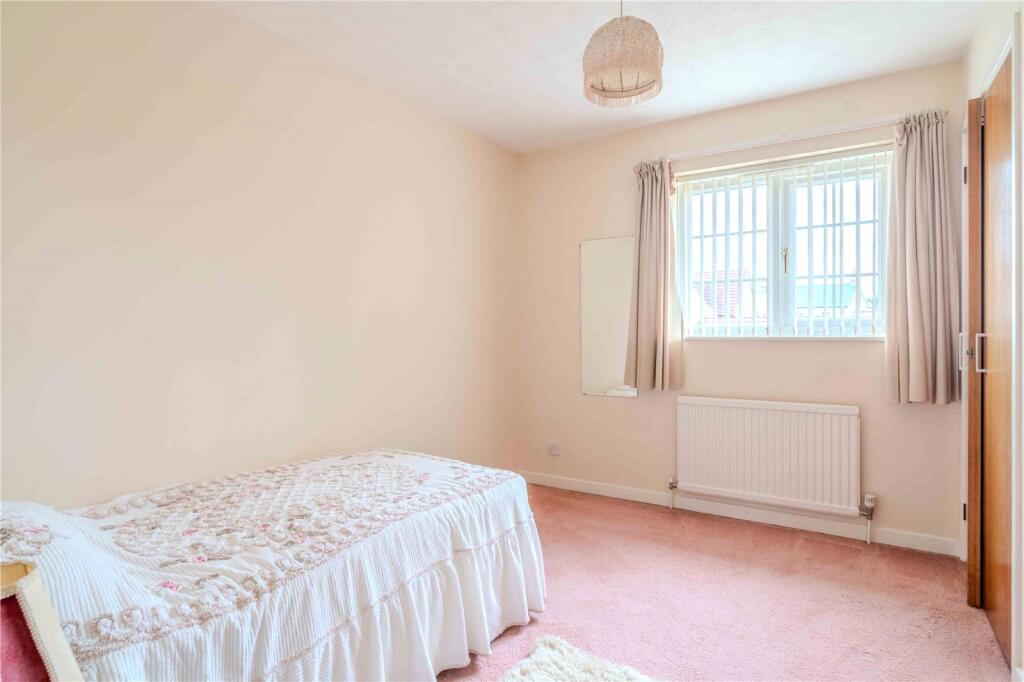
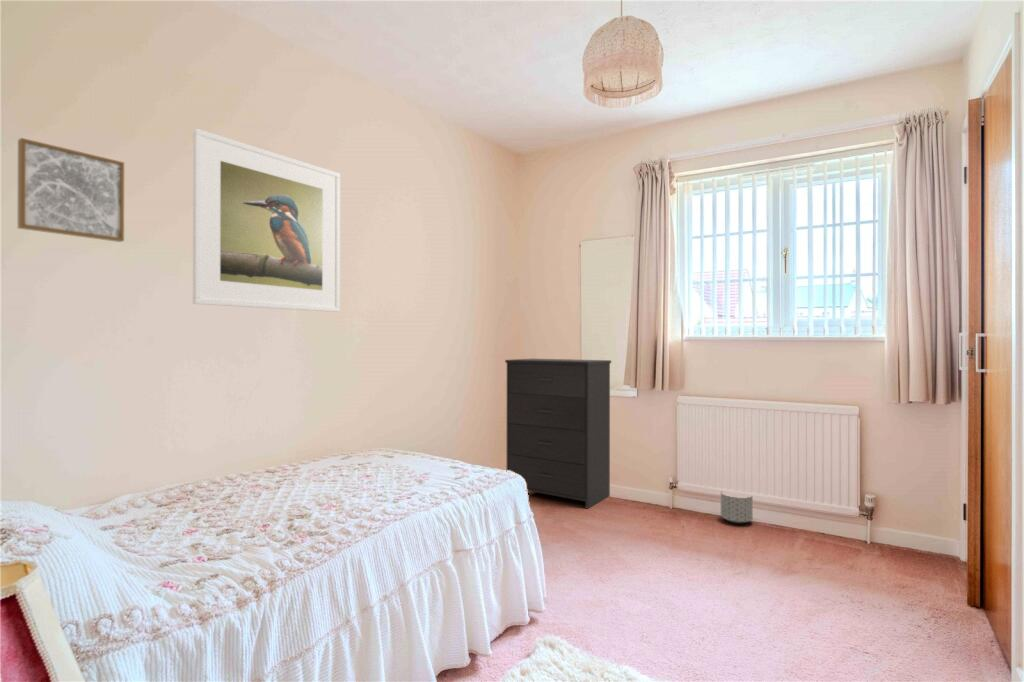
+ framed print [192,127,341,313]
+ planter [720,490,754,525]
+ wall art [17,137,125,243]
+ dresser [504,358,612,510]
